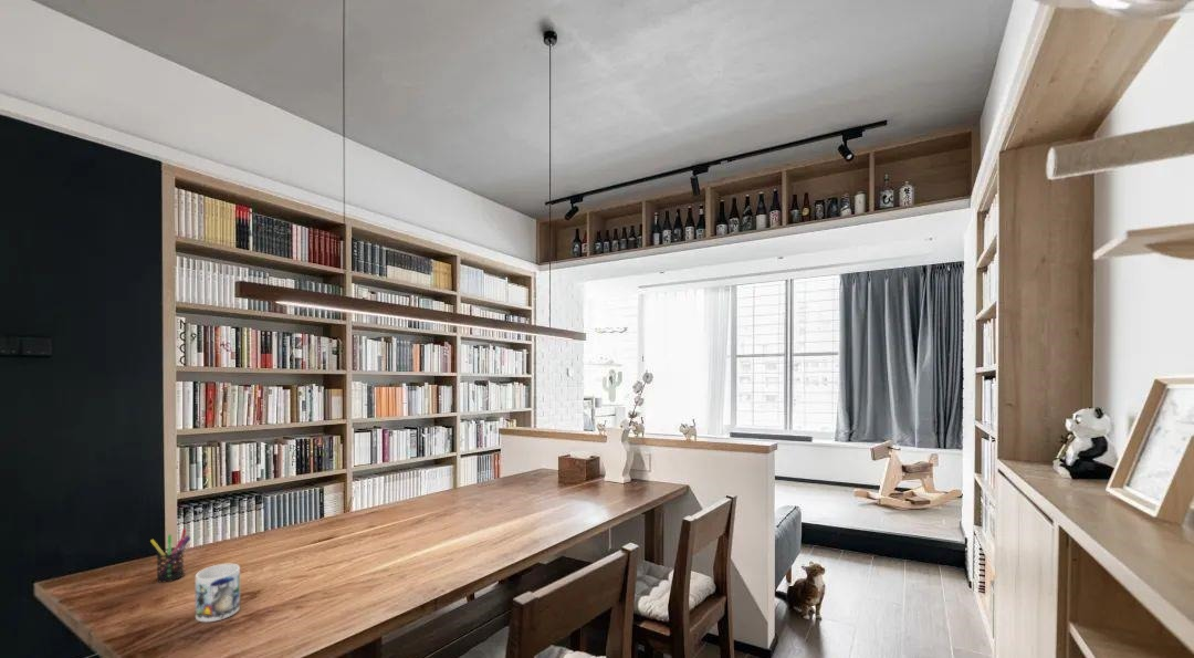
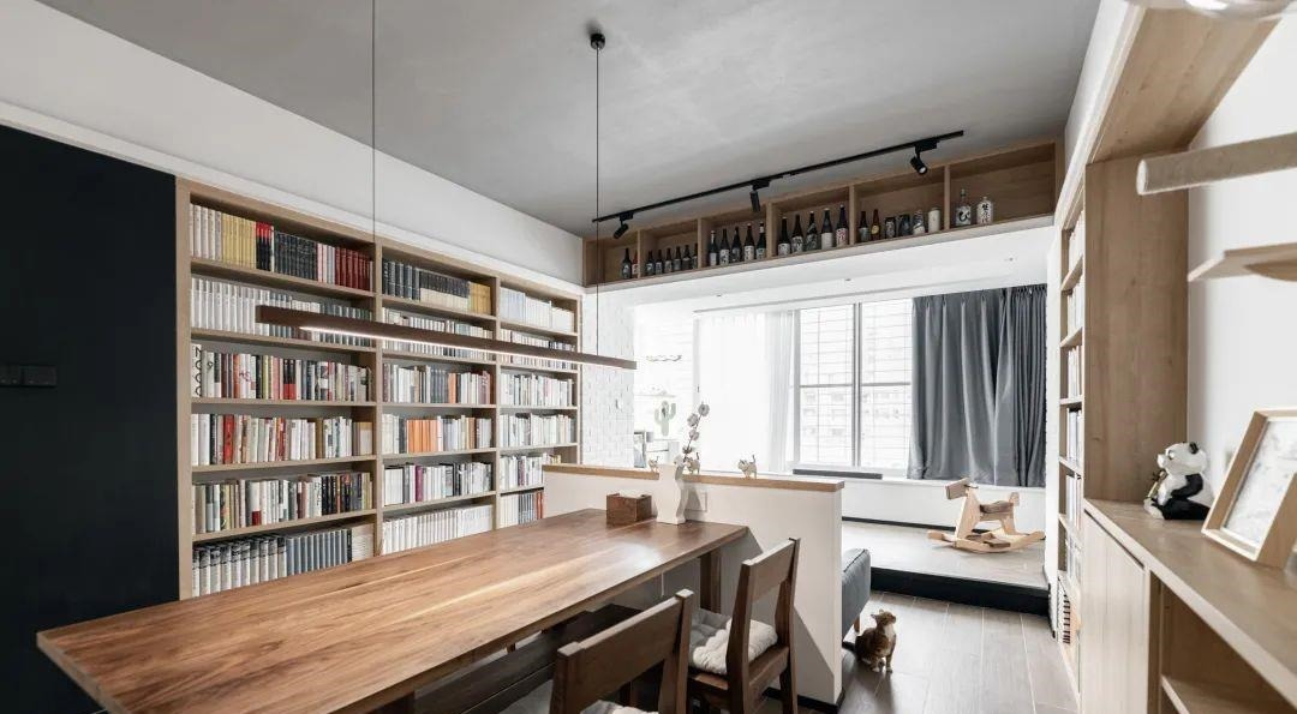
- mug [195,563,241,624]
- pen holder [149,529,191,583]
